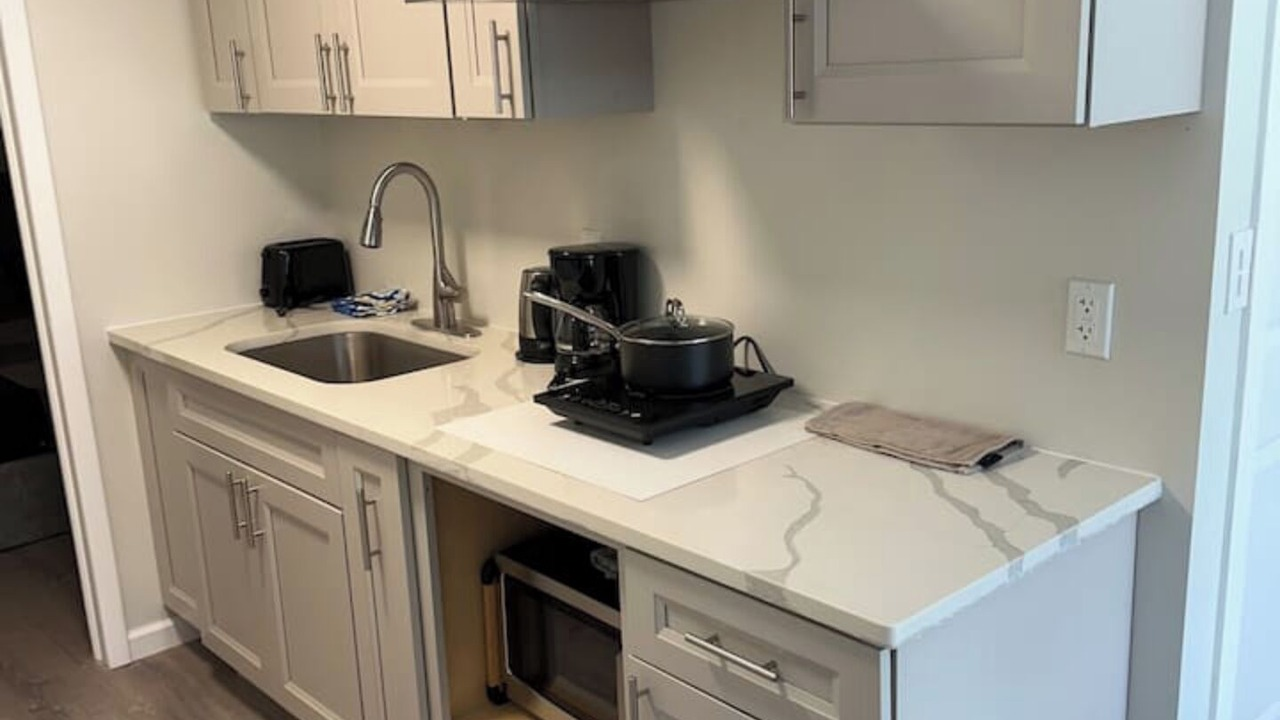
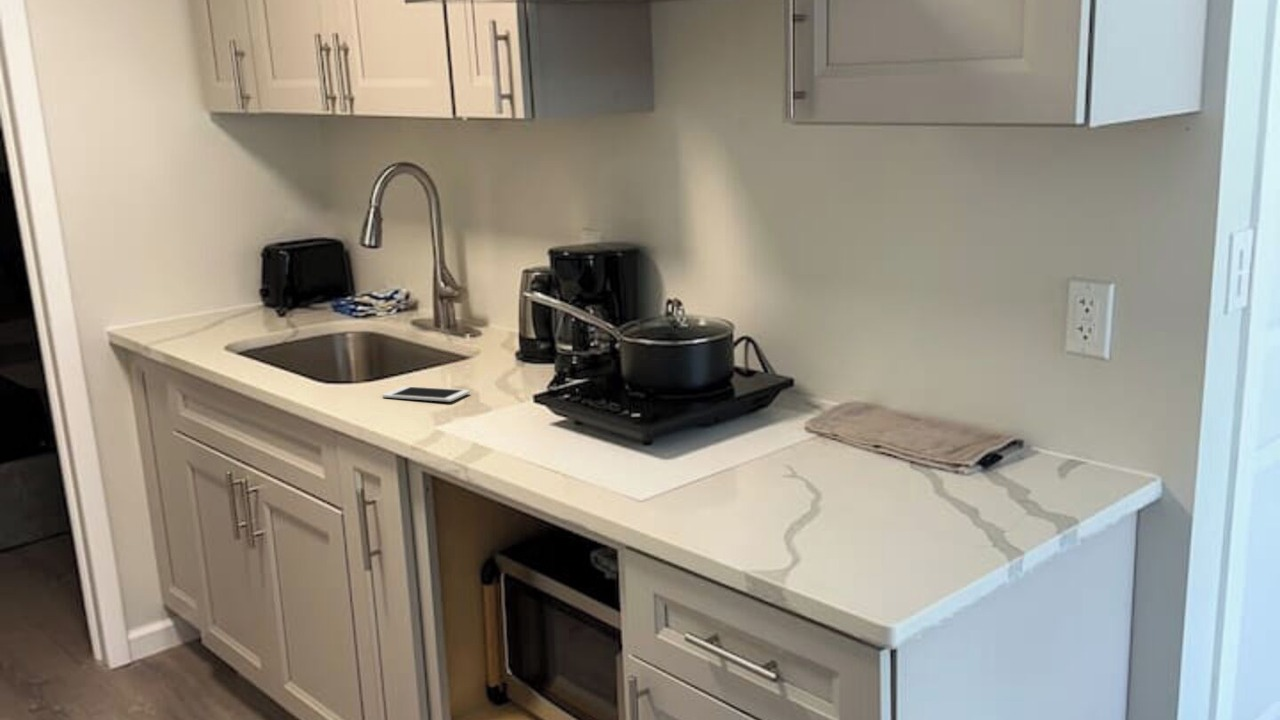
+ cell phone [381,385,471,403]
